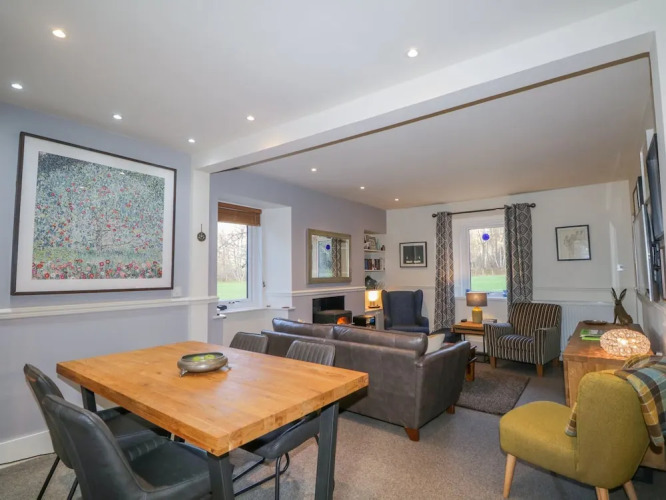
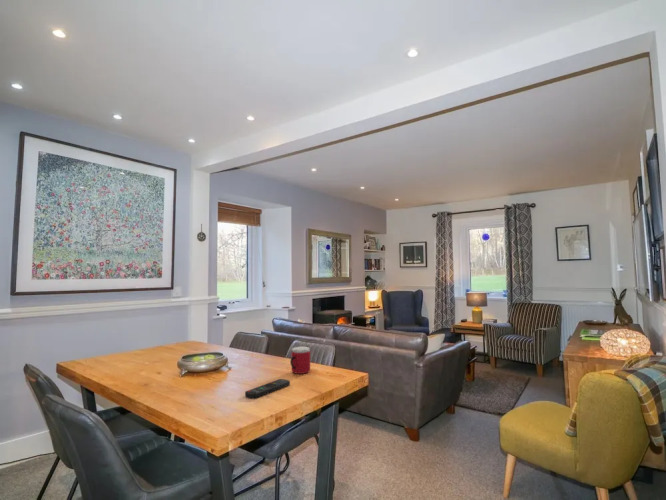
+ mug [289,346,311,375]
+ remote control [244,378,291,399]
